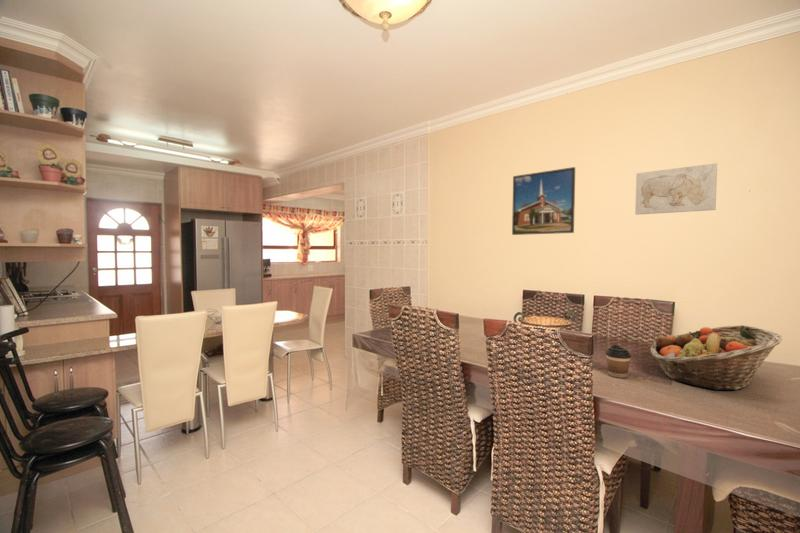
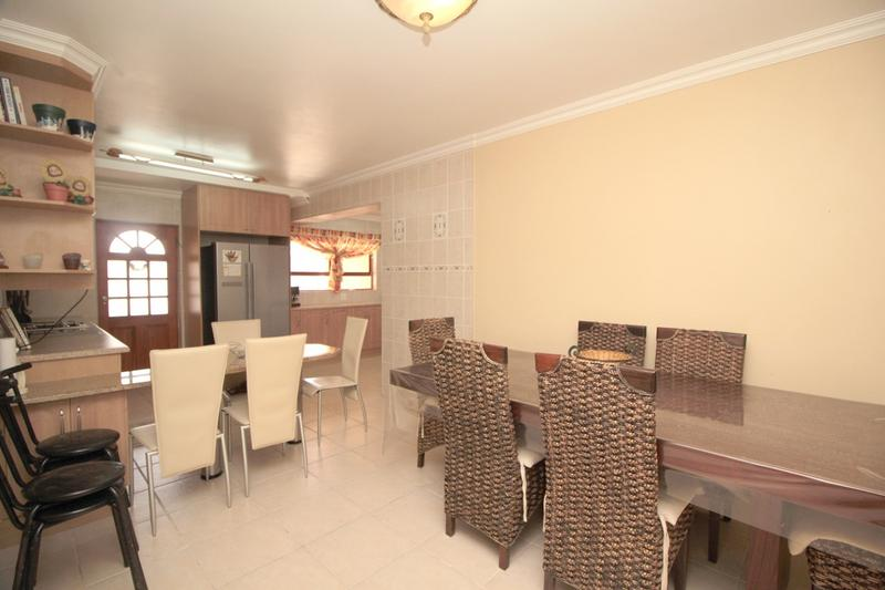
- fruit basket [650,324,783,391]
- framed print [511,166,576,236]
- wall art [634,162,718,216]
- coffee cup [605,344,632,379]
